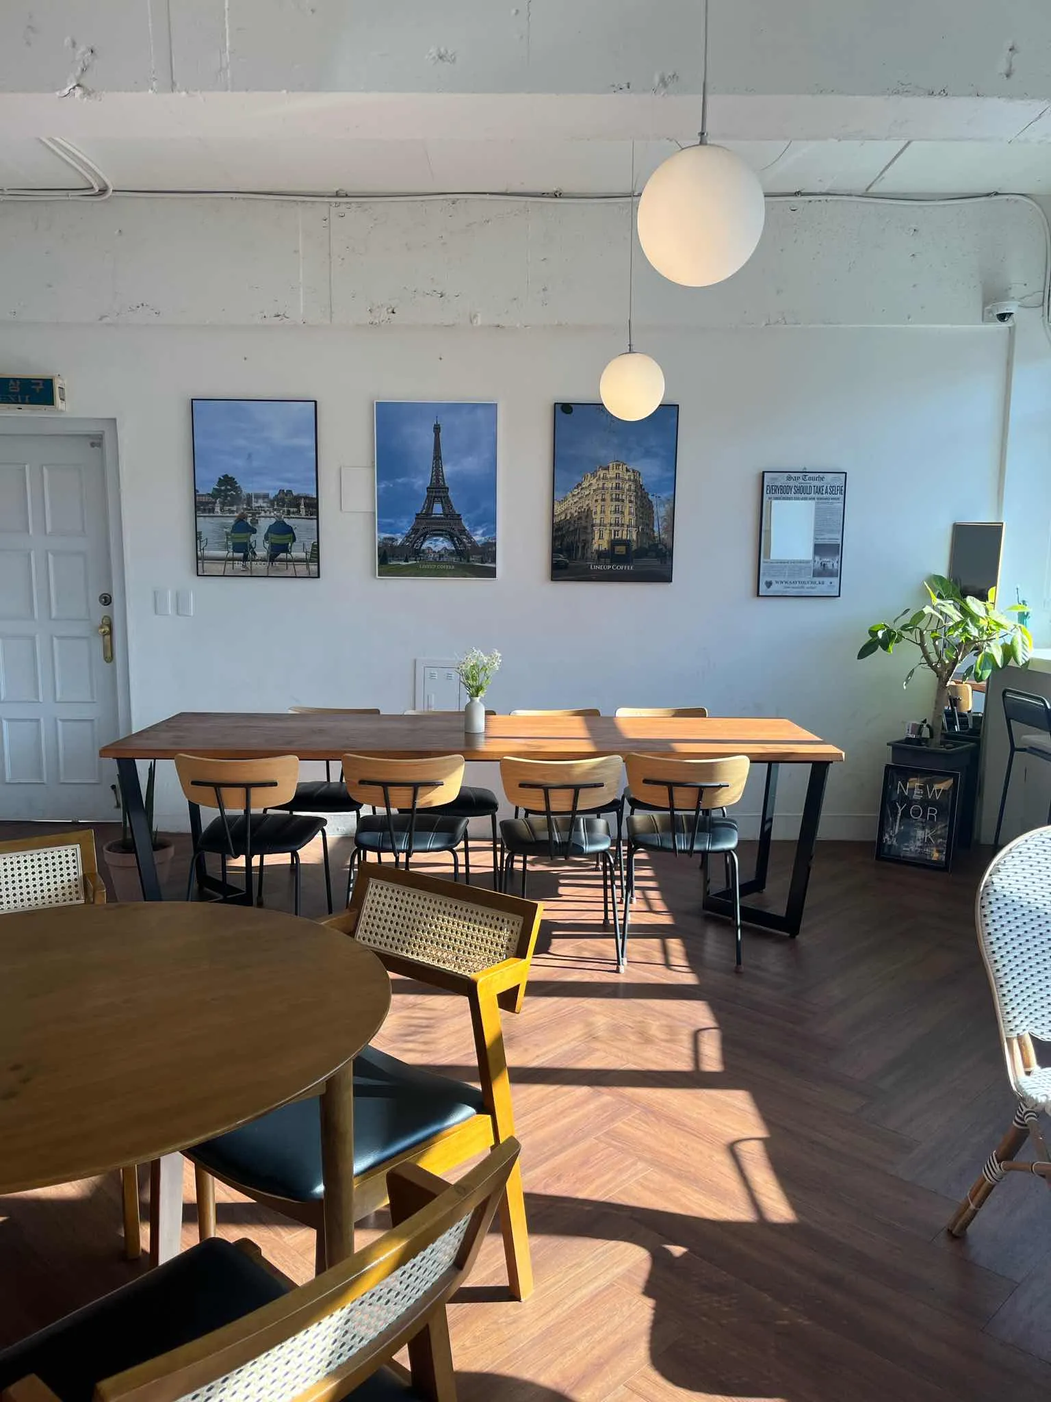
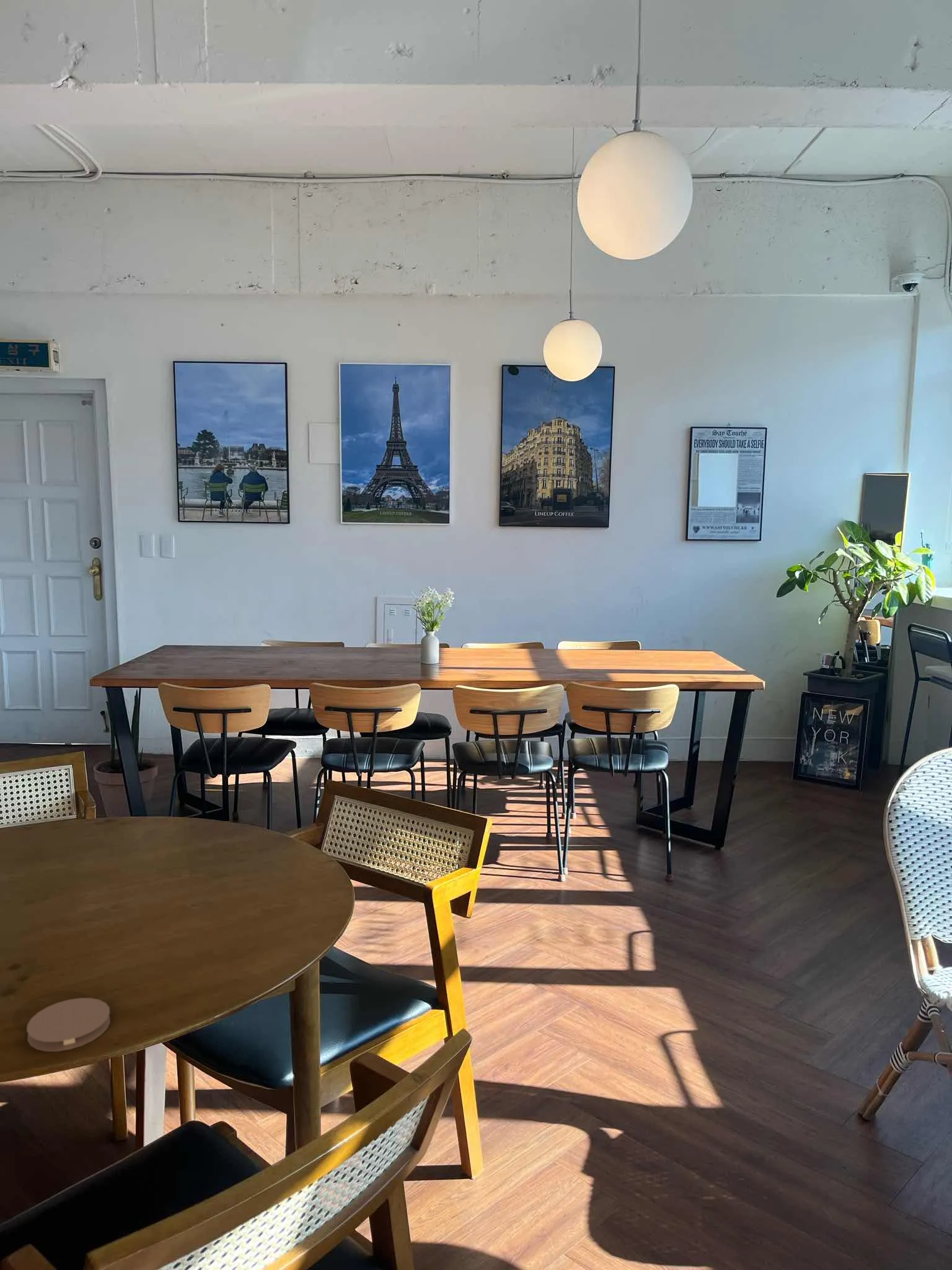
+ coaster [26,997,111,1052]
